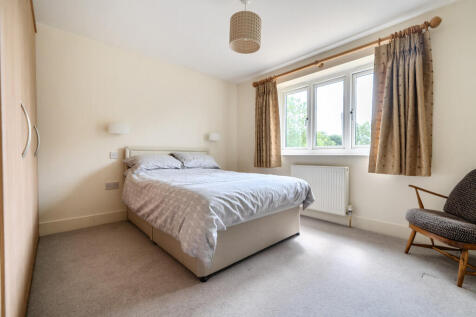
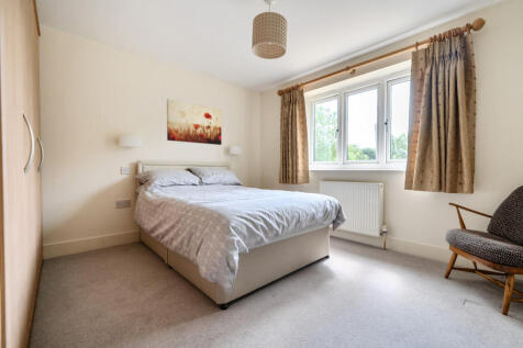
+ wall art [166,98,223,146]
